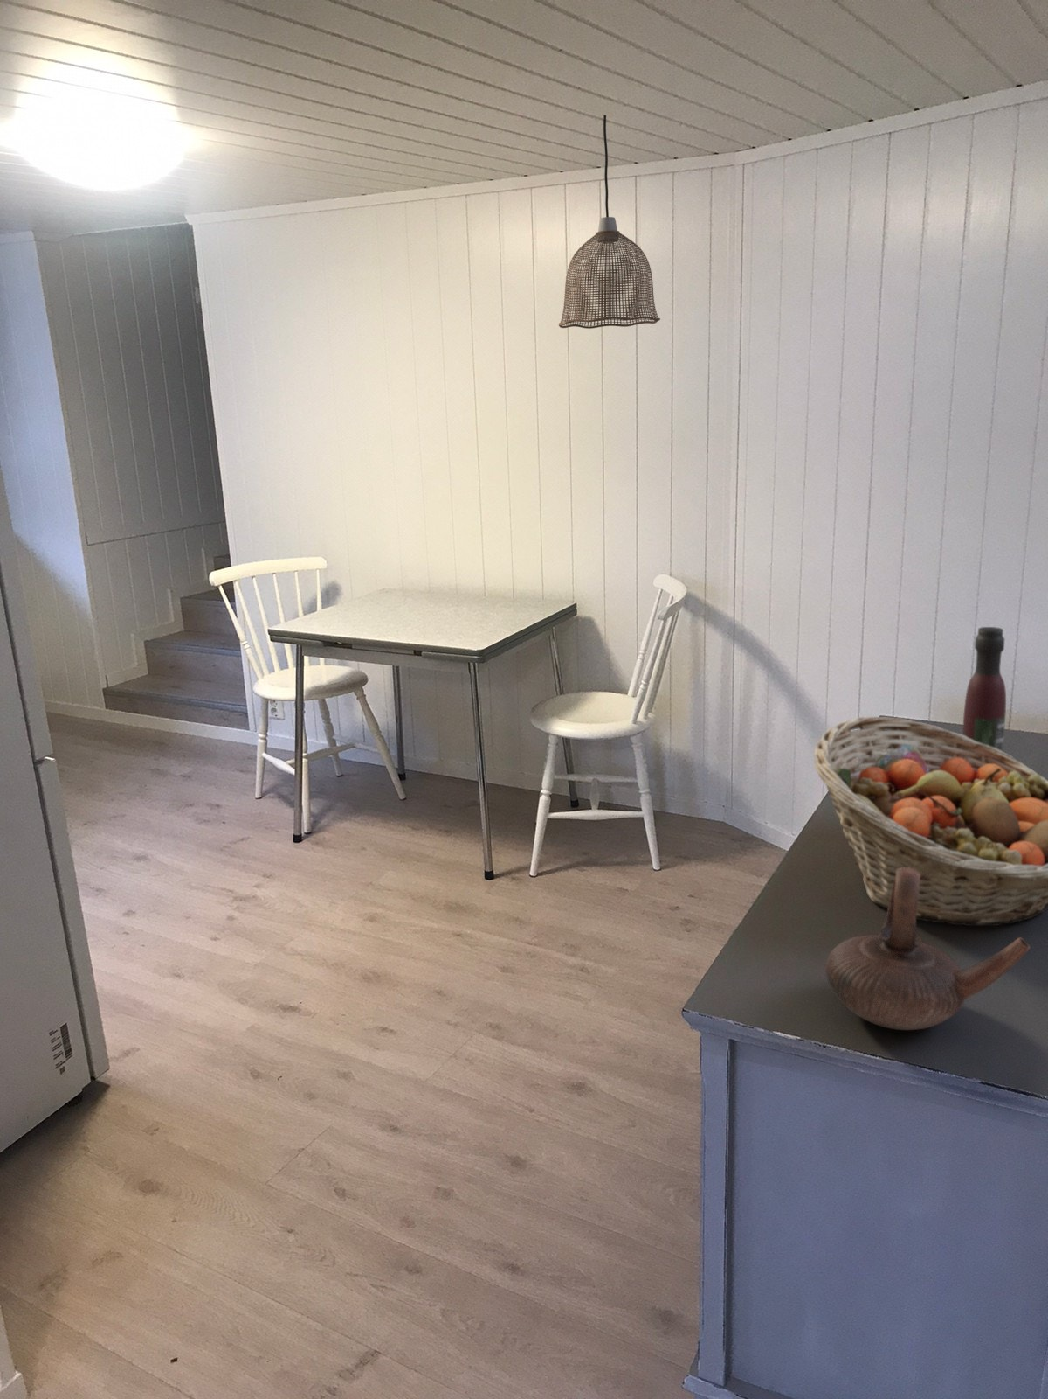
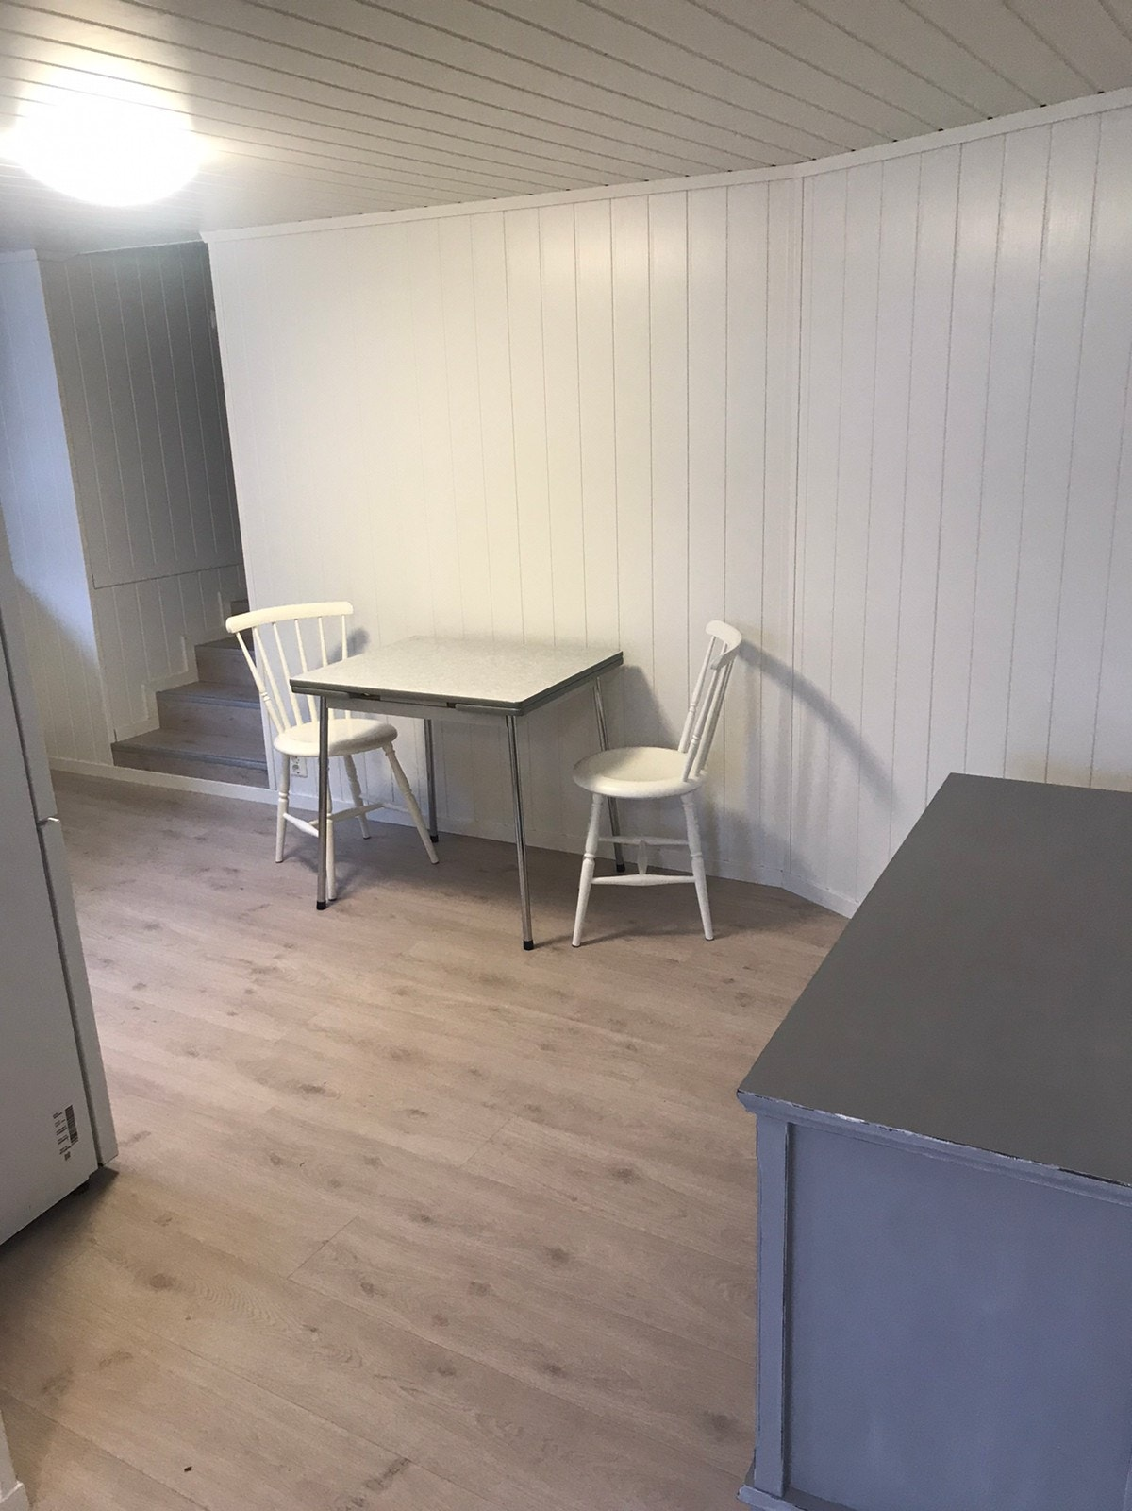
- wine bottle [961,626,1007,752]
- pendant lamp [558,115,662,329]
- teapot [826,867,1030,1031]
- fruit basket [814,715,1048,926]
